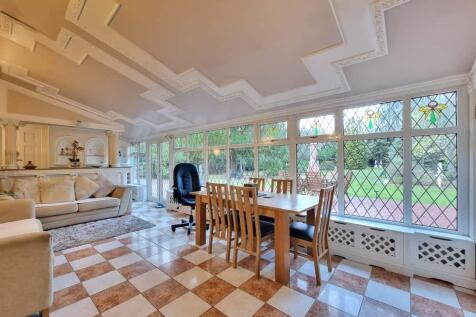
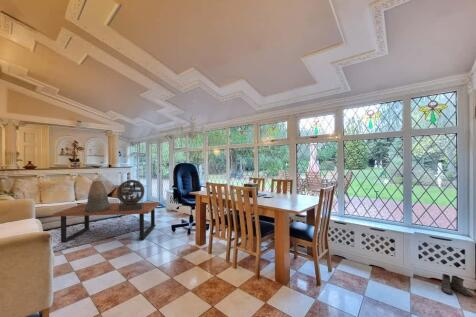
+ shelf unit [116,179,146,211]
+ decorative urn [85,179,110,212]
+ coffee table [52,201,160,244]
+ boots [440,273,474,298]
+ chandelier [173,99,211,144]
